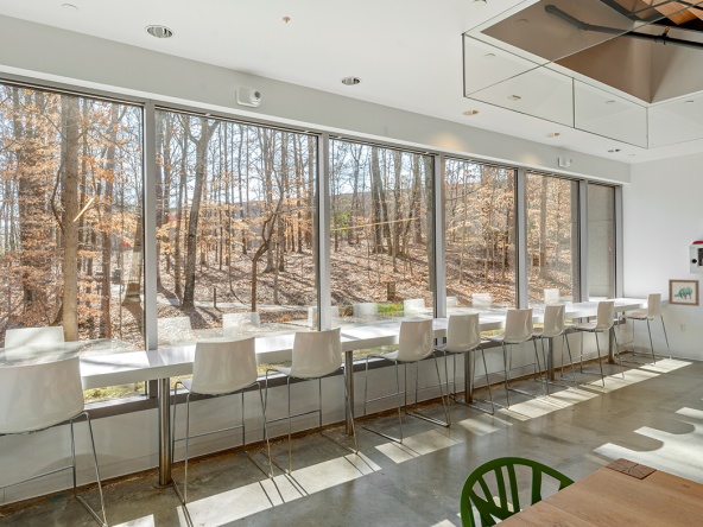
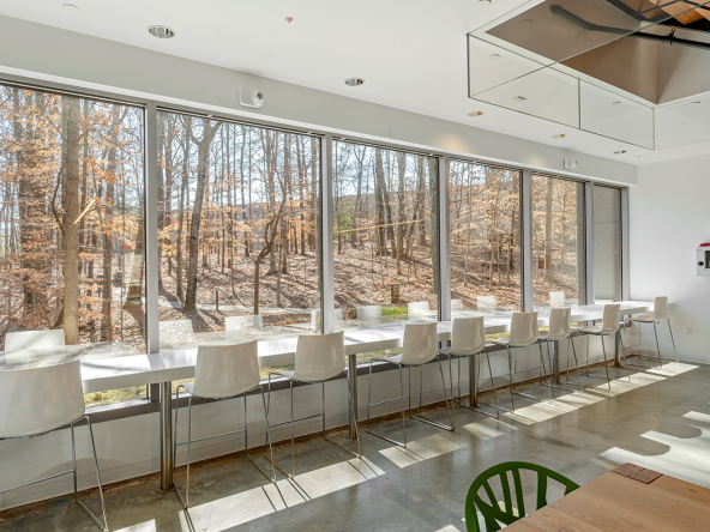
- wall art [667,278,701,307]
